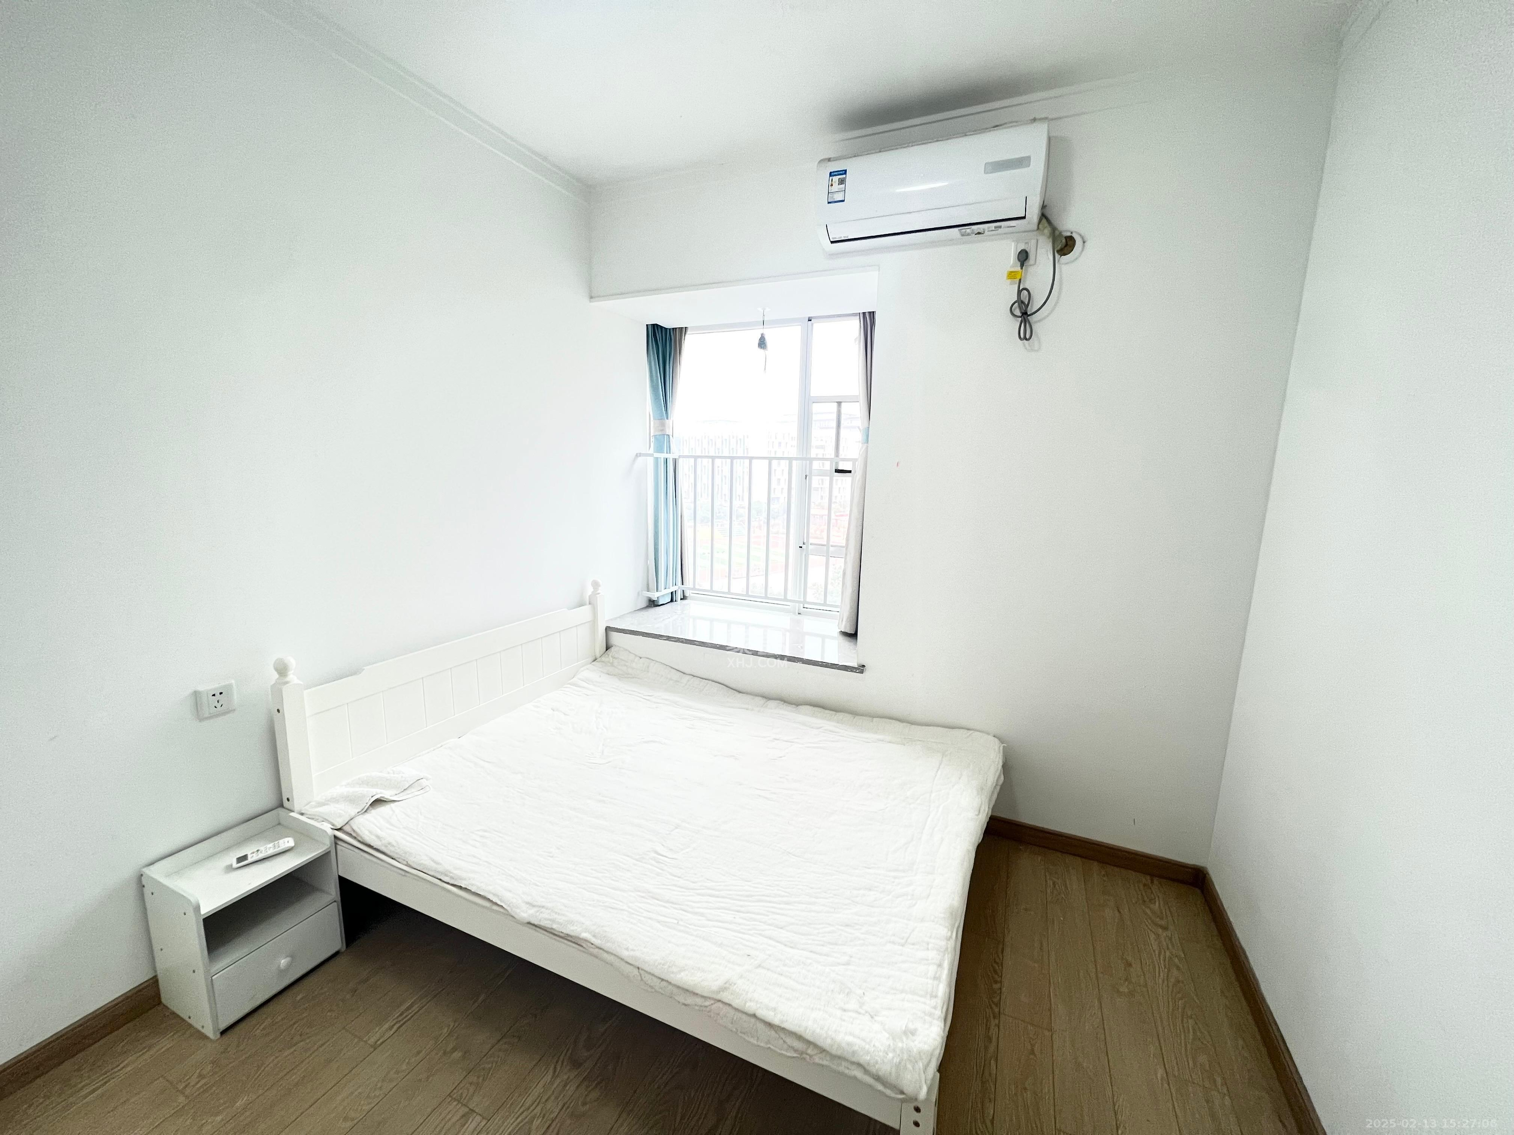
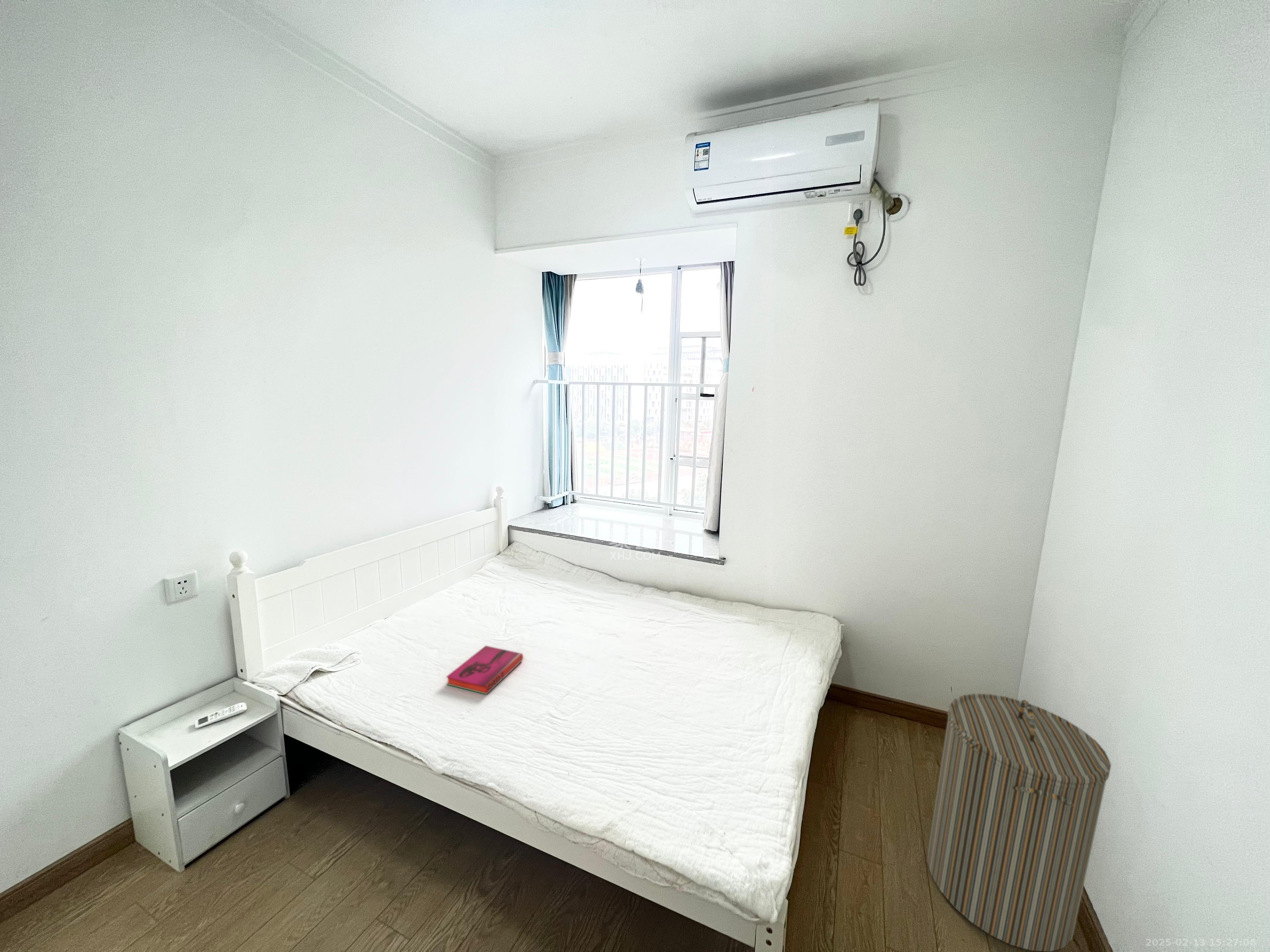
+ laundry hamper [927,693,1112,952]
+ hardback book [446,645,523,695]
